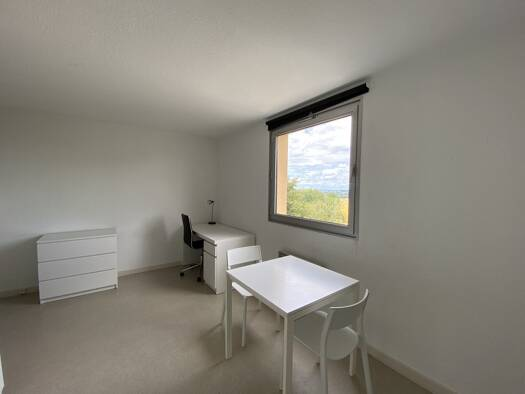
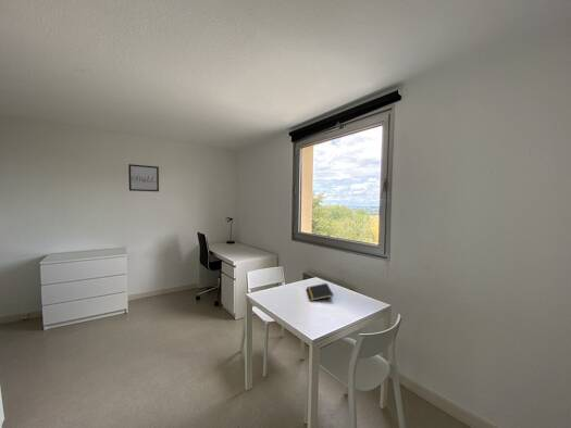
+ wall art [127,163,160,192]
+ notepad [306,282,335,302]
